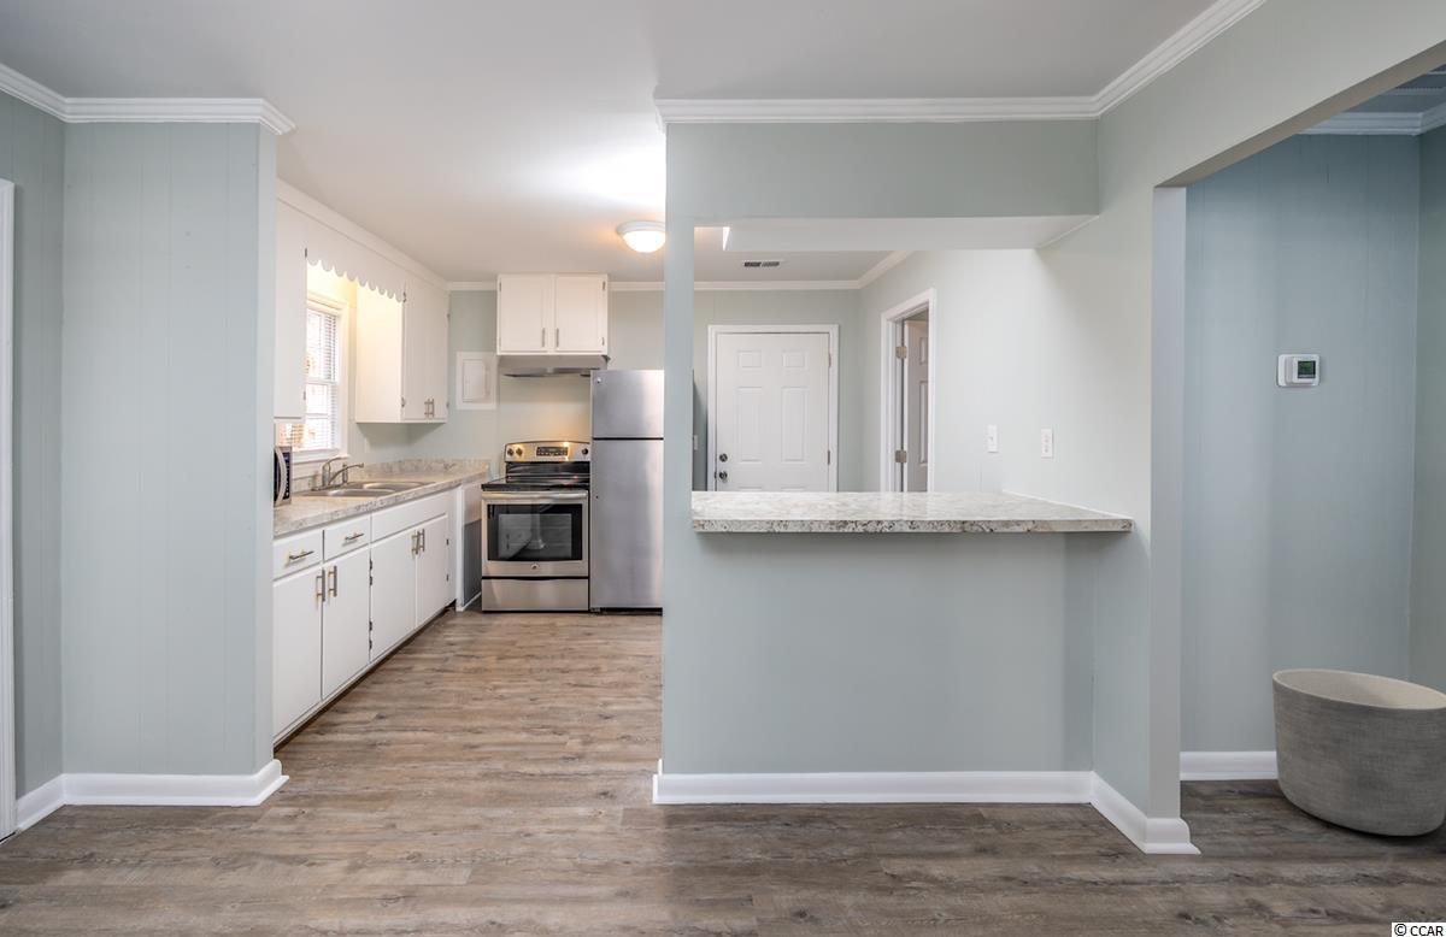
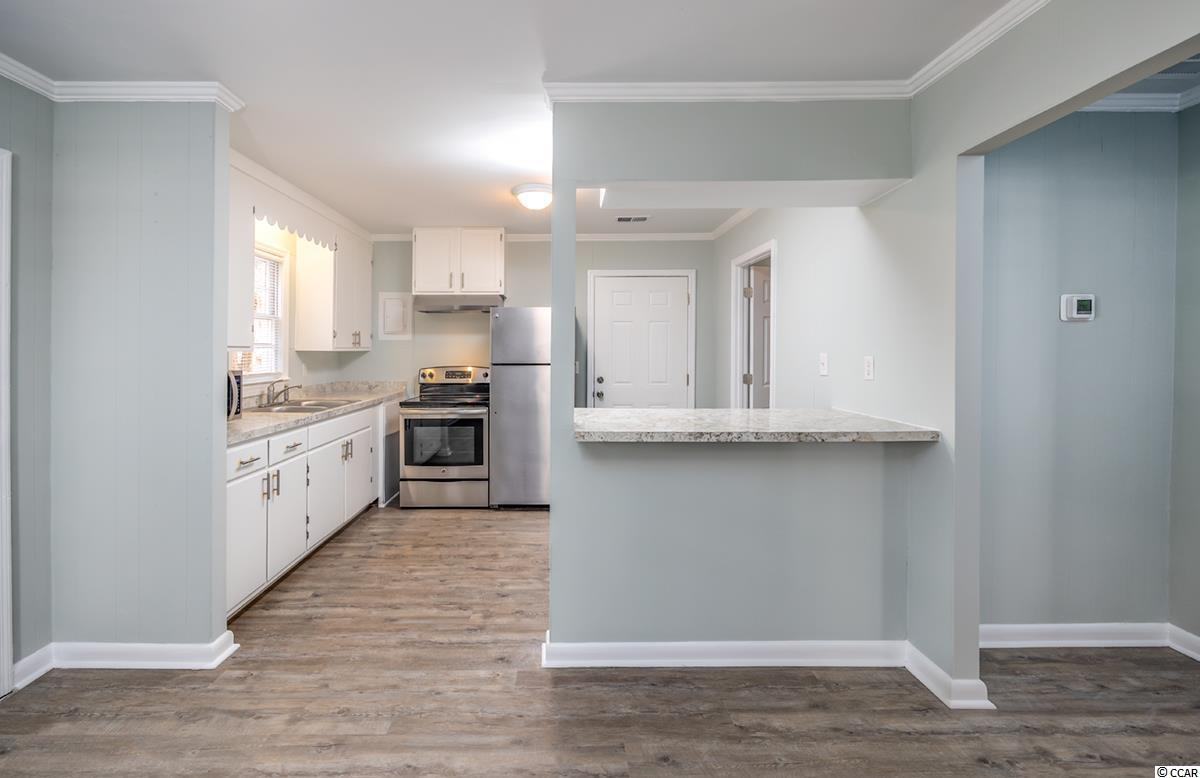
- planter [1271,667,1446,837]
